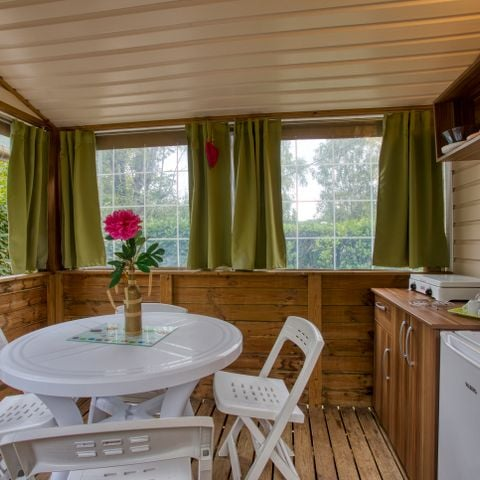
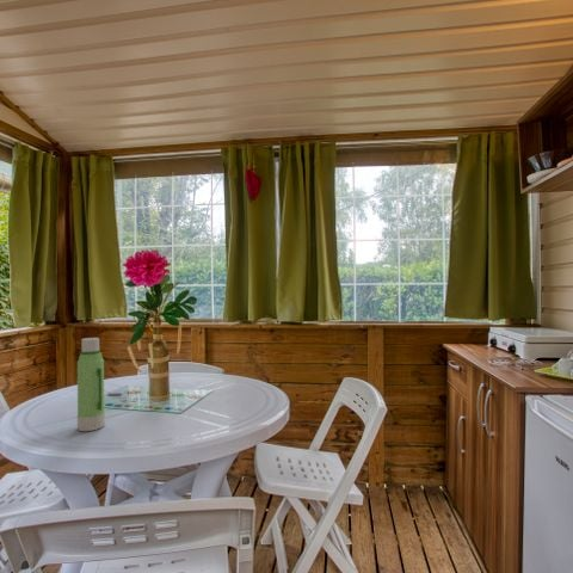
+ water bottle [76,337,106,432]
